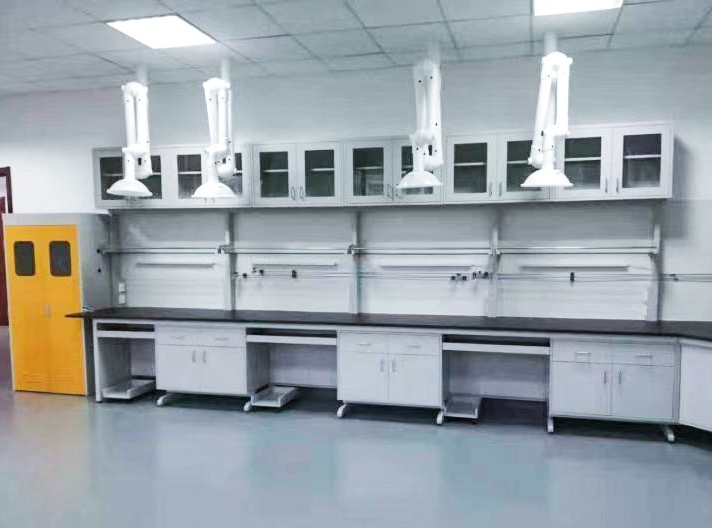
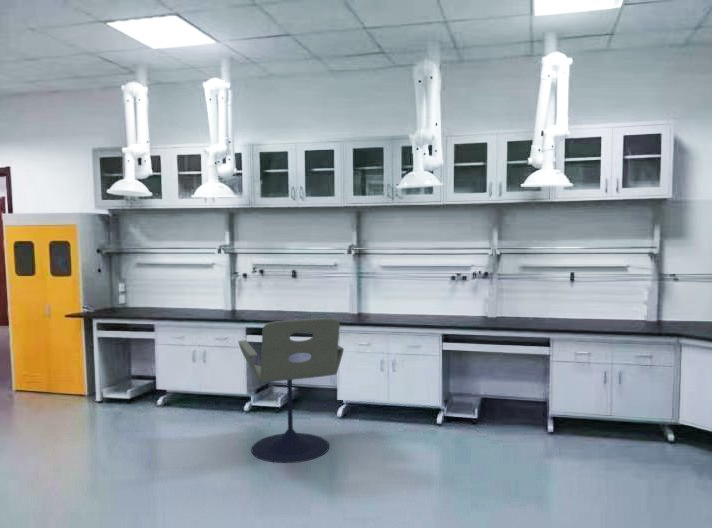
+ office chair [237,317,345,464]
